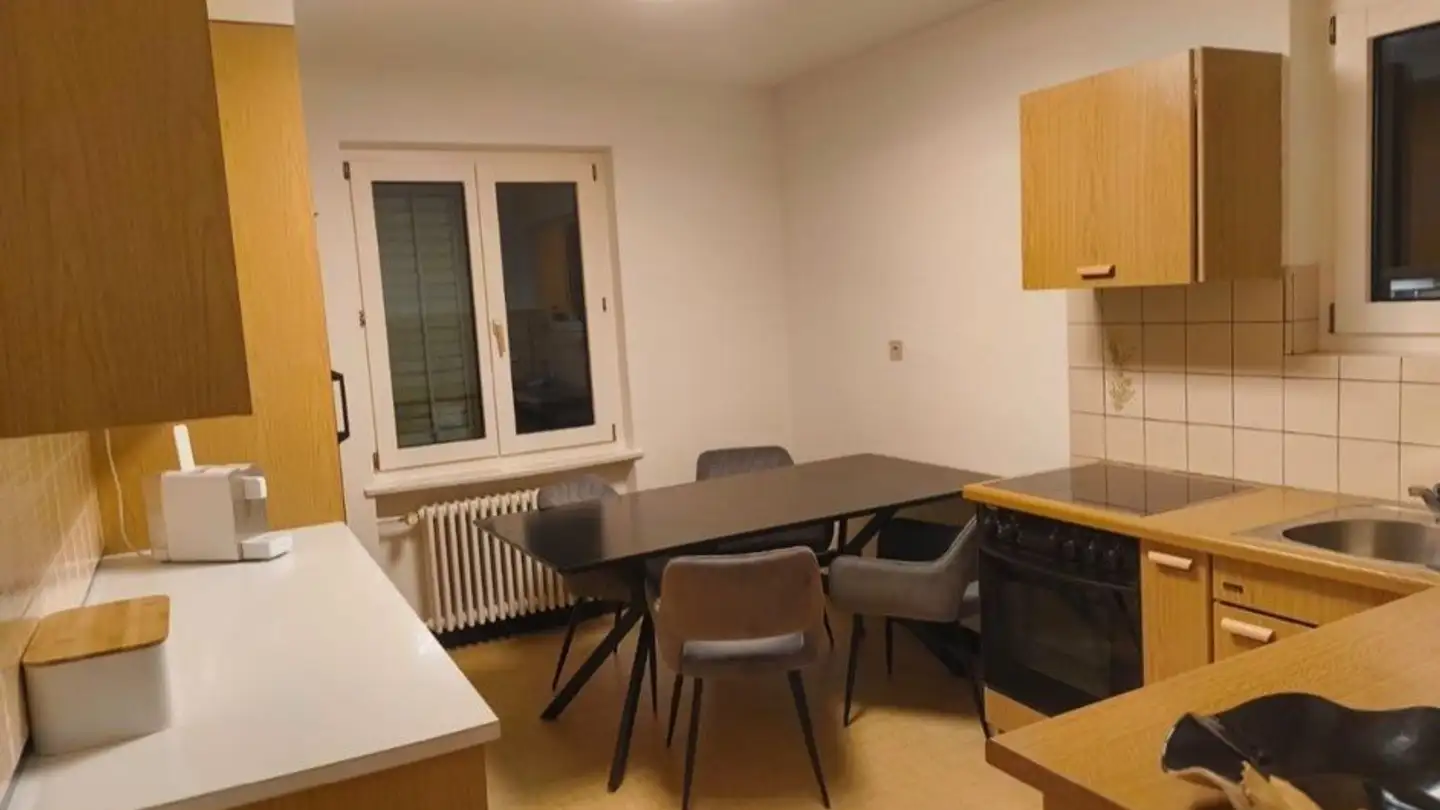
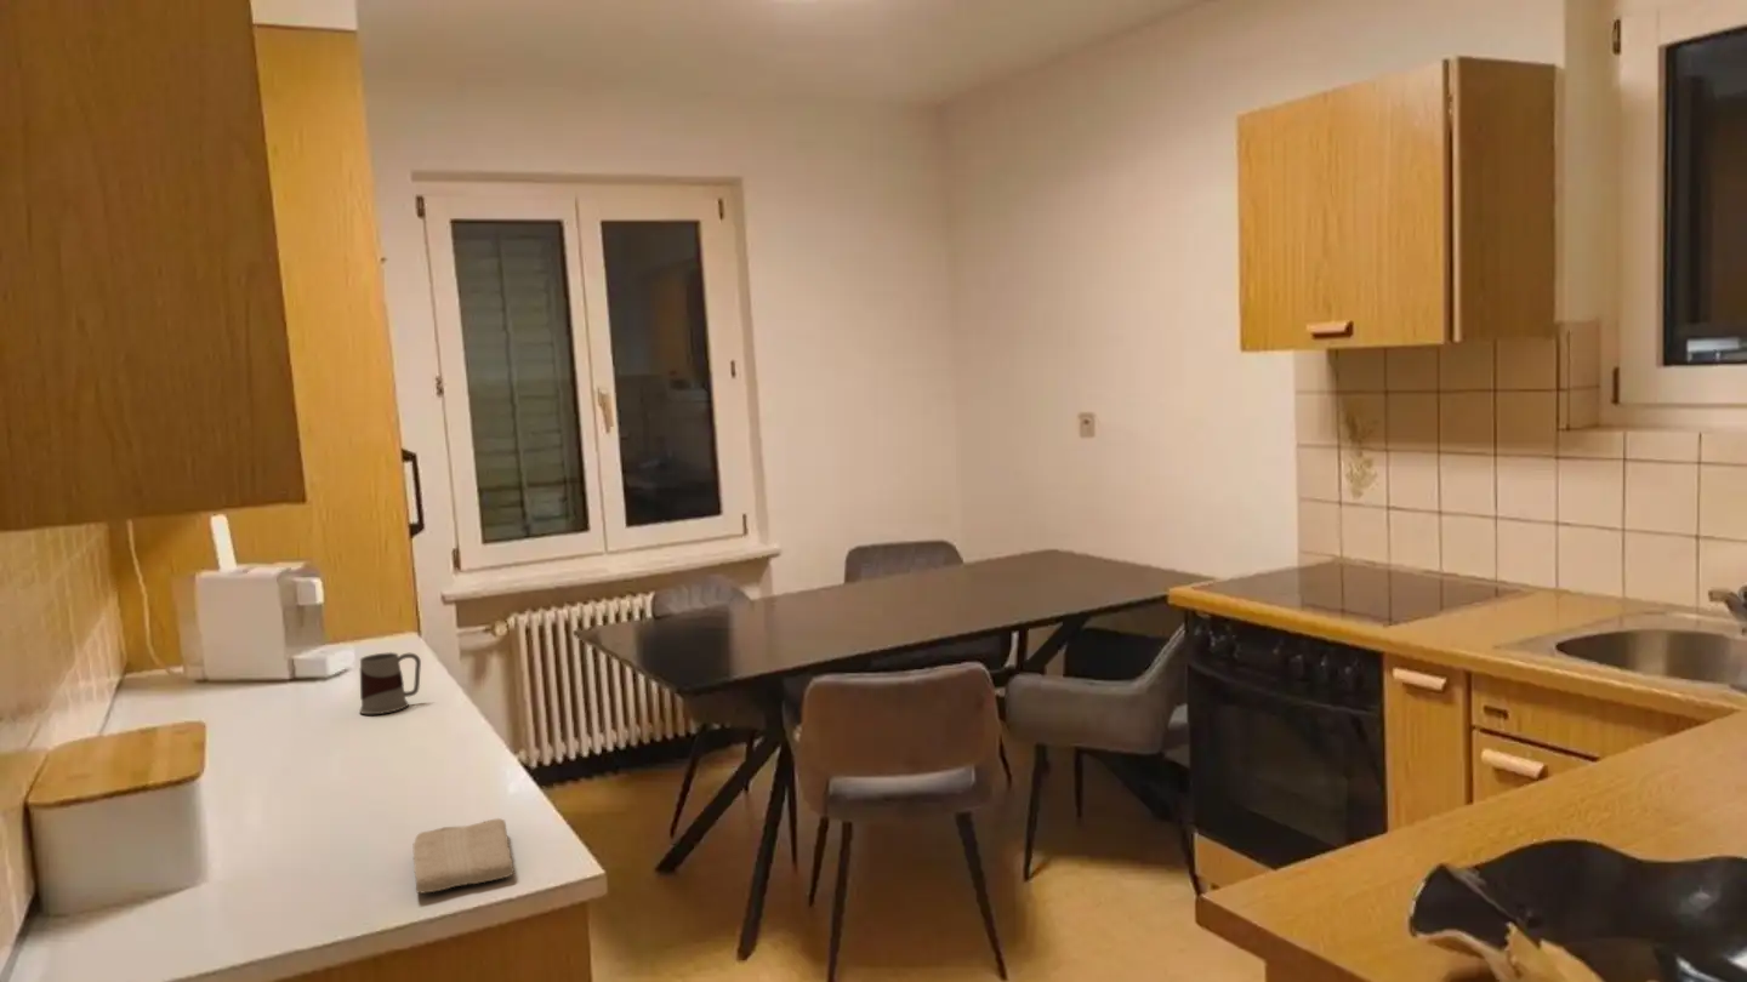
+ washcloth [412,817,516,895]
+ mug [358,651,422,715]
